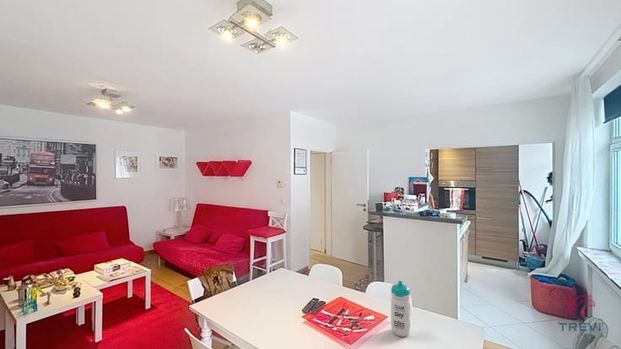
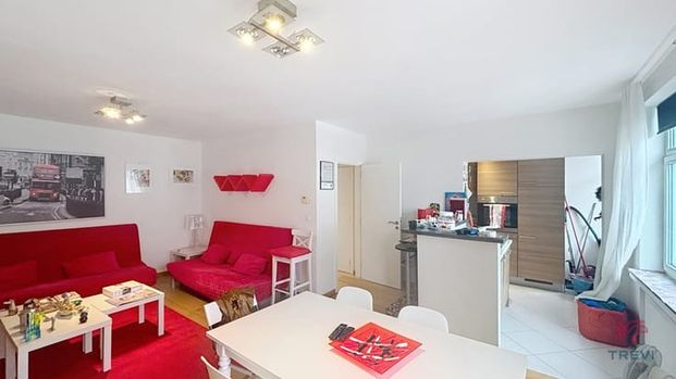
- water bottle [390,280,411,338]
